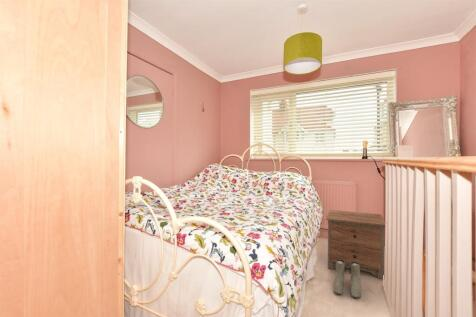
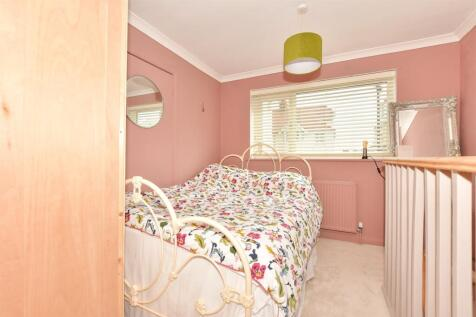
- nightstand [325,209,386,280]
- boots [332,260,362,299]
